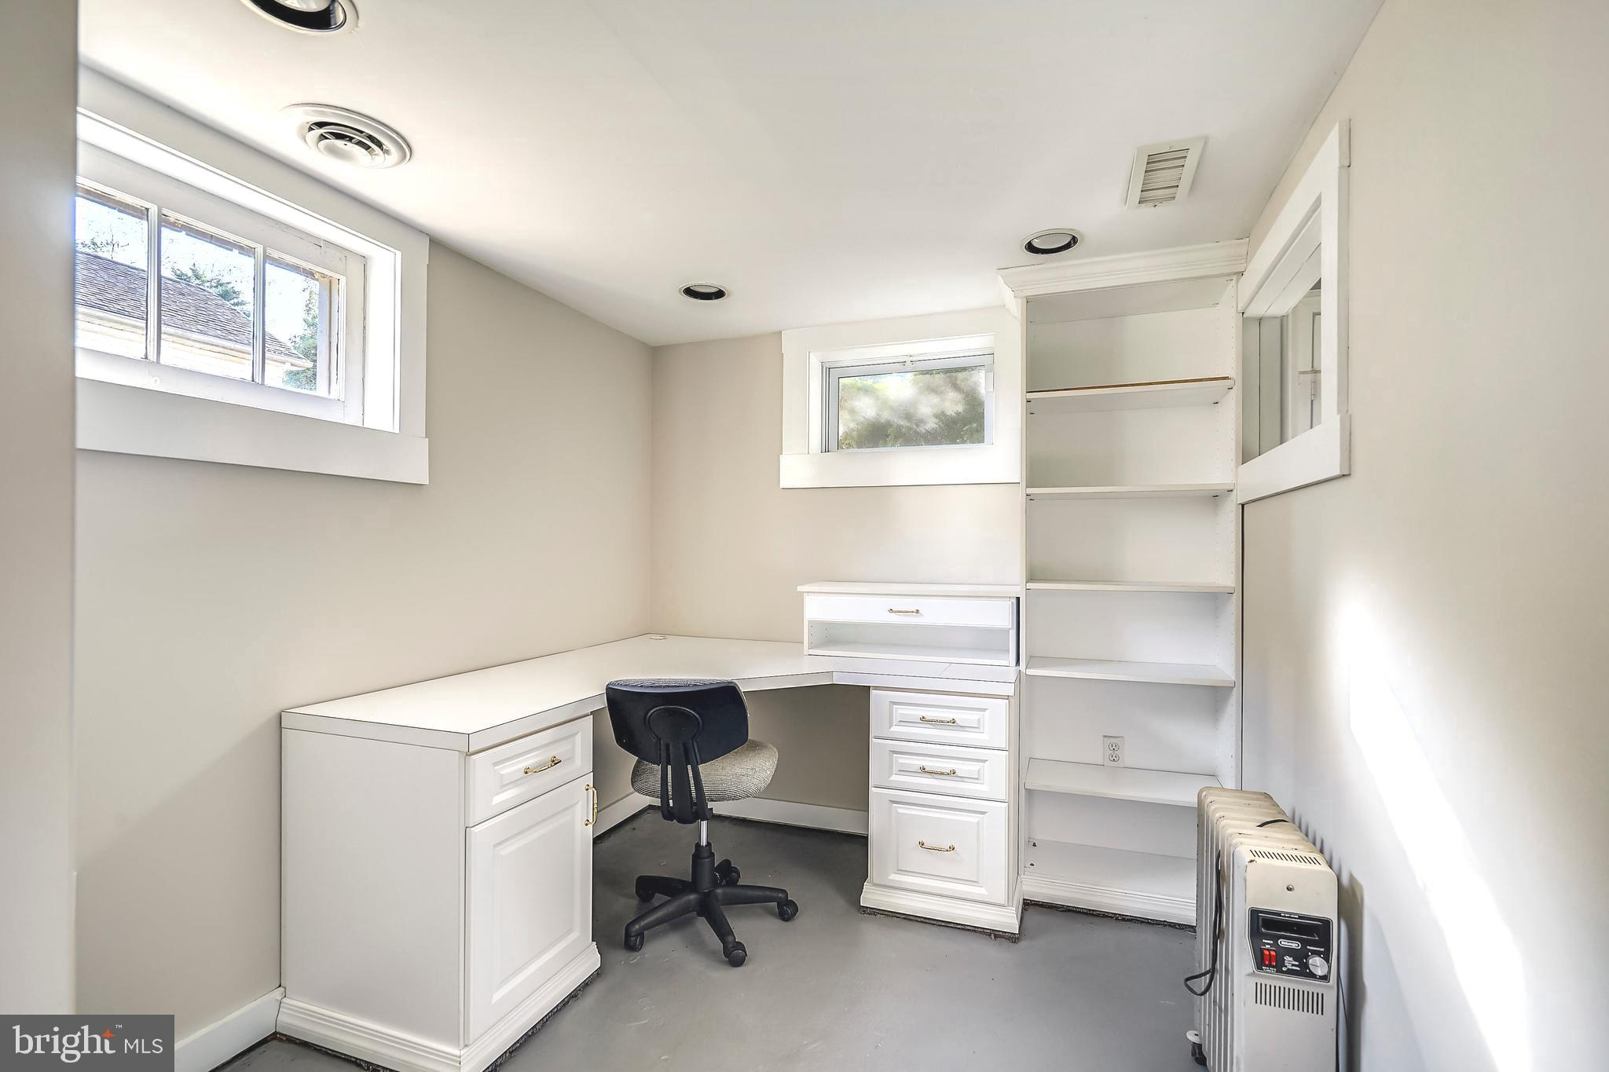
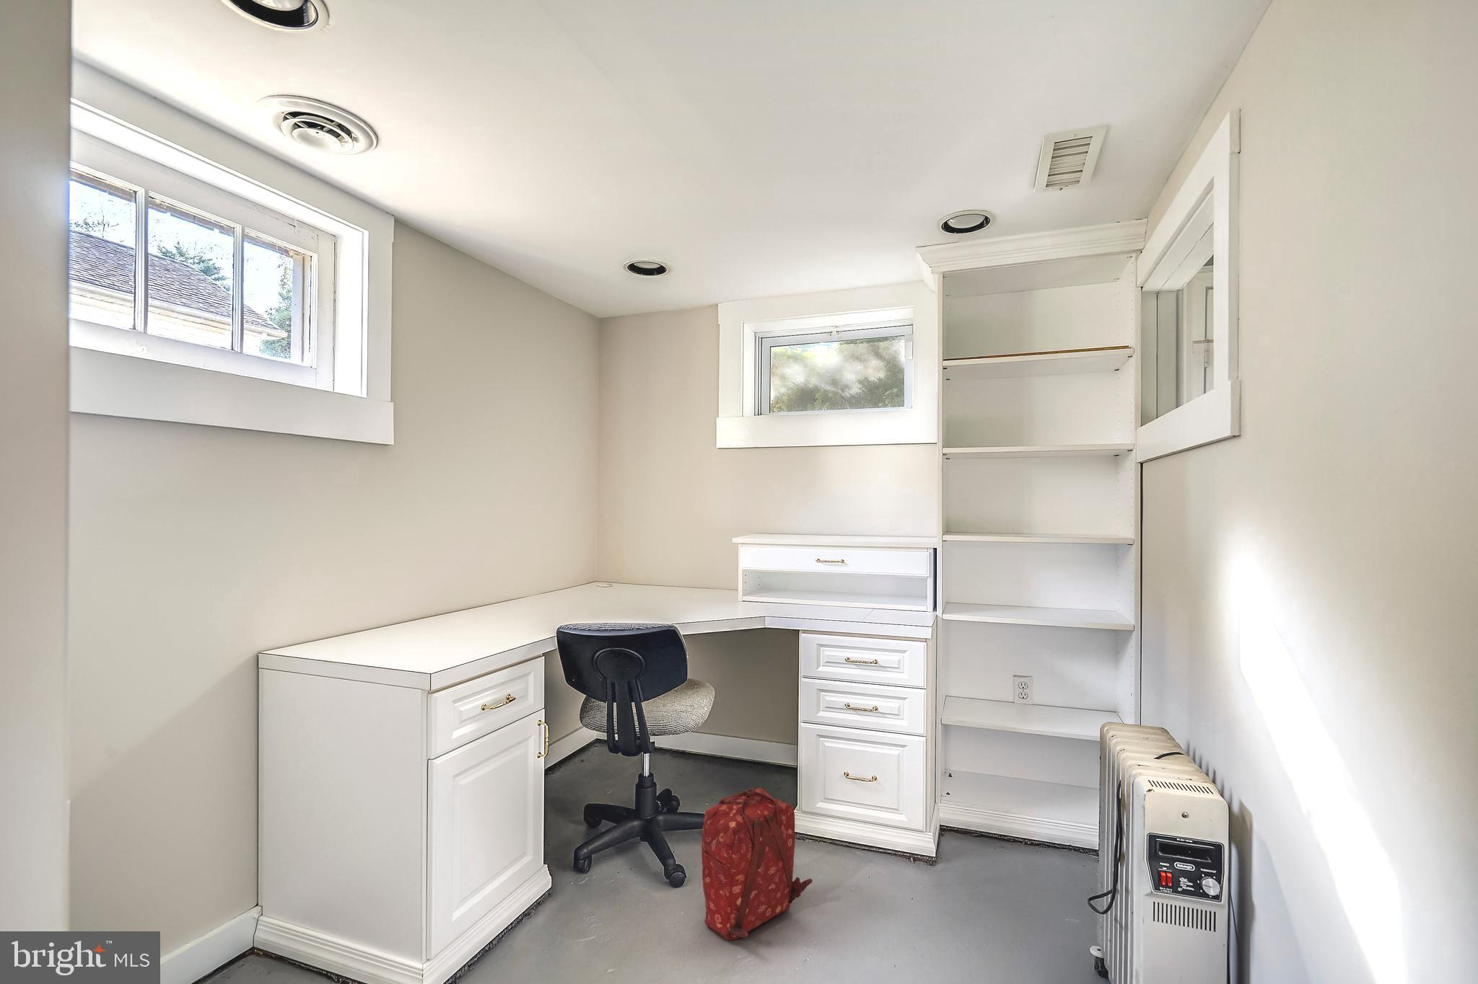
+ backpack [701,786,813,941]
